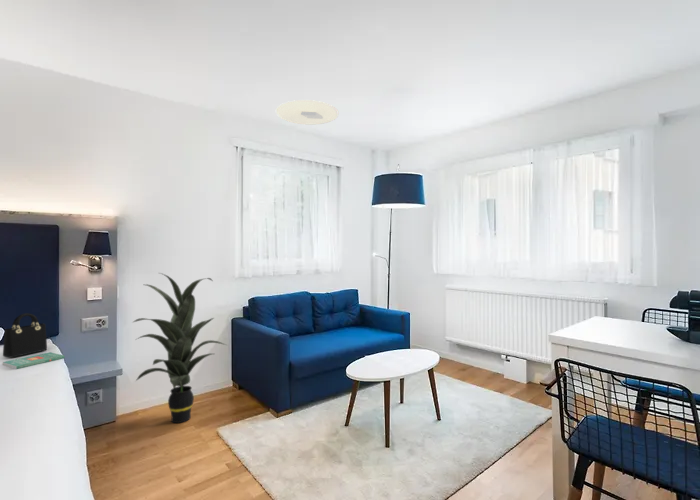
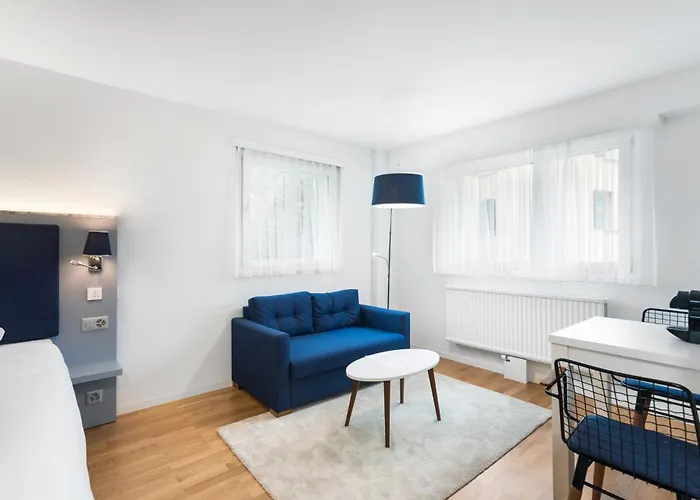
- indoor plant [131,272,227,424]
- handbag [2,312,48,359]
- ceiling light [275,99,340,126]
- book [2,351,66,370]
